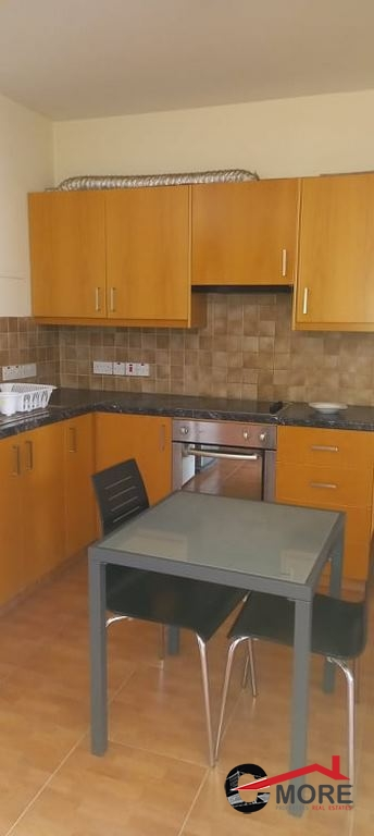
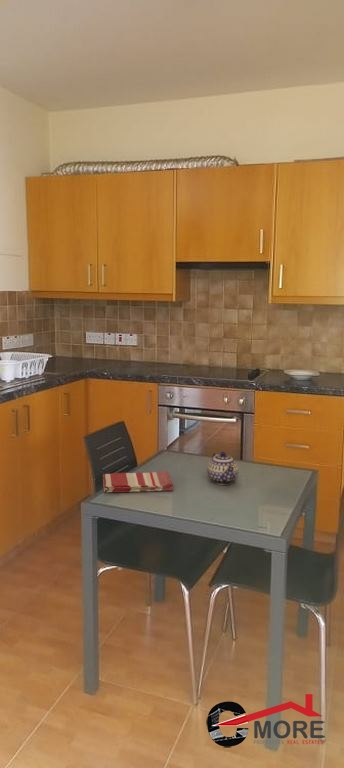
+ teapot [206,451,239,486]
+ dish towel [102,470,174,493]
